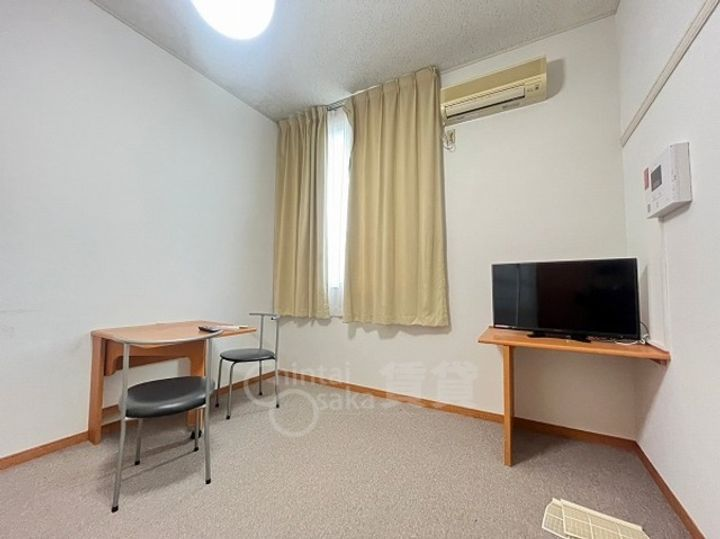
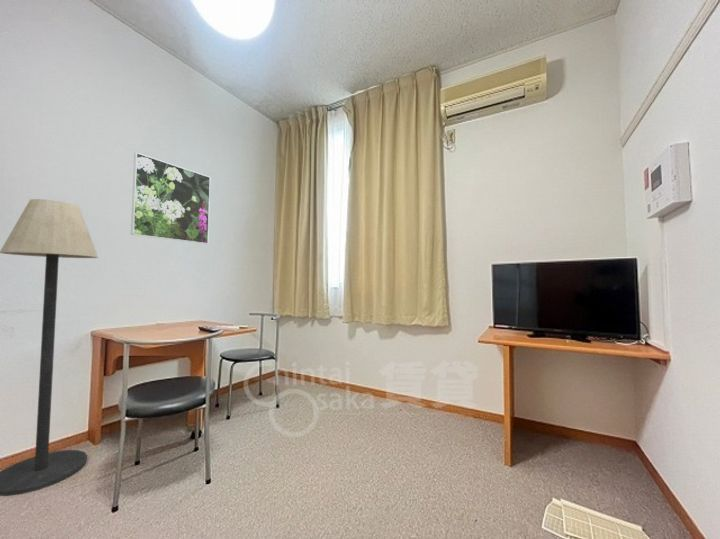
+ floor lamp [0,198,99,497]
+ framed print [130,152,211,245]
